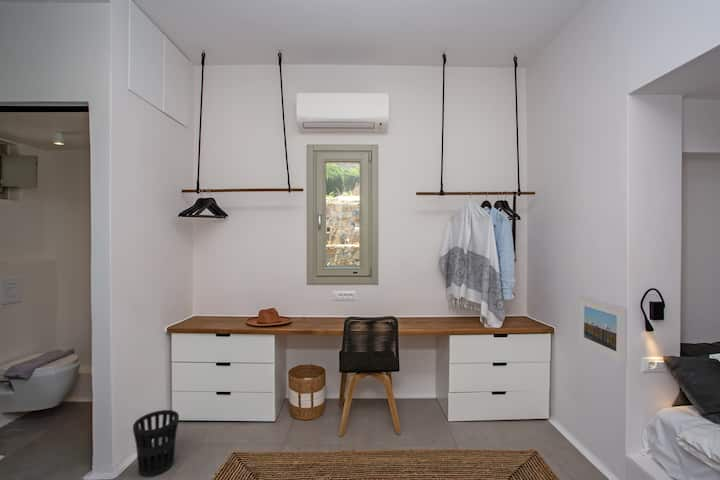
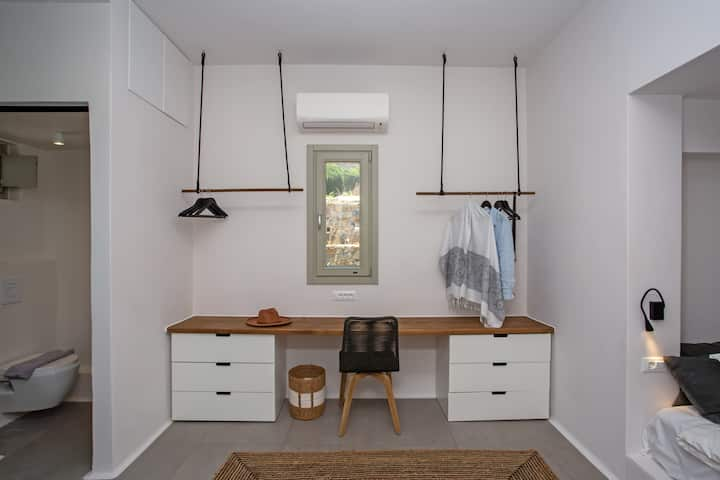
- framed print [577,295,628,366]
- wastebasket [132,409,180,478]
